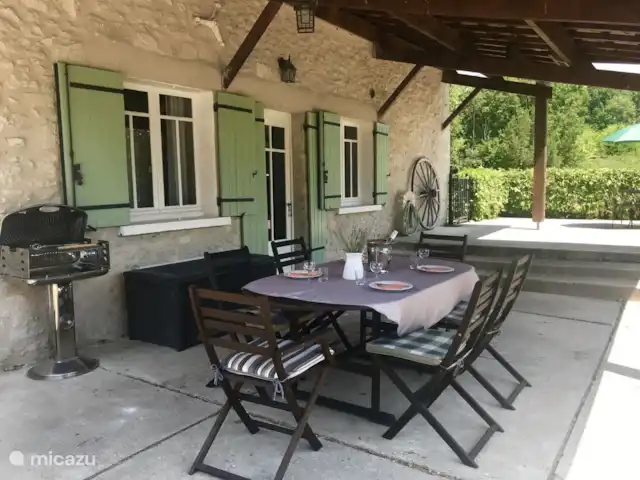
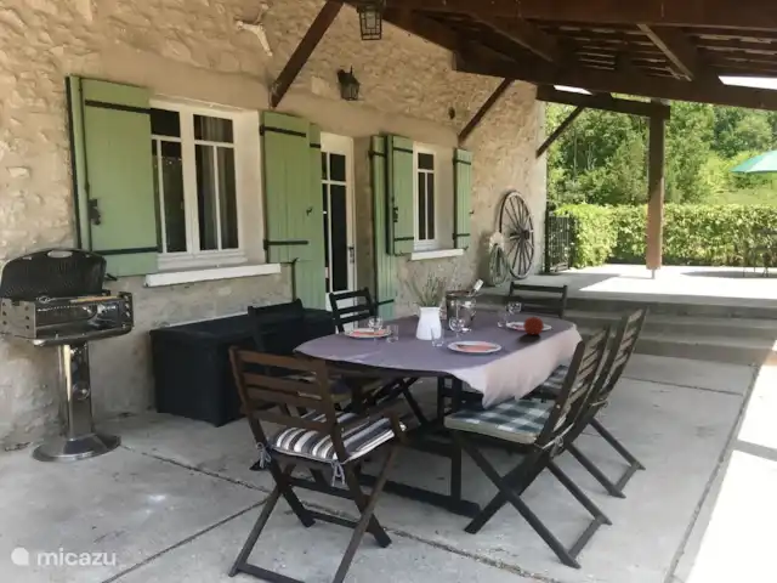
+ fruit [522,315,545,336]
